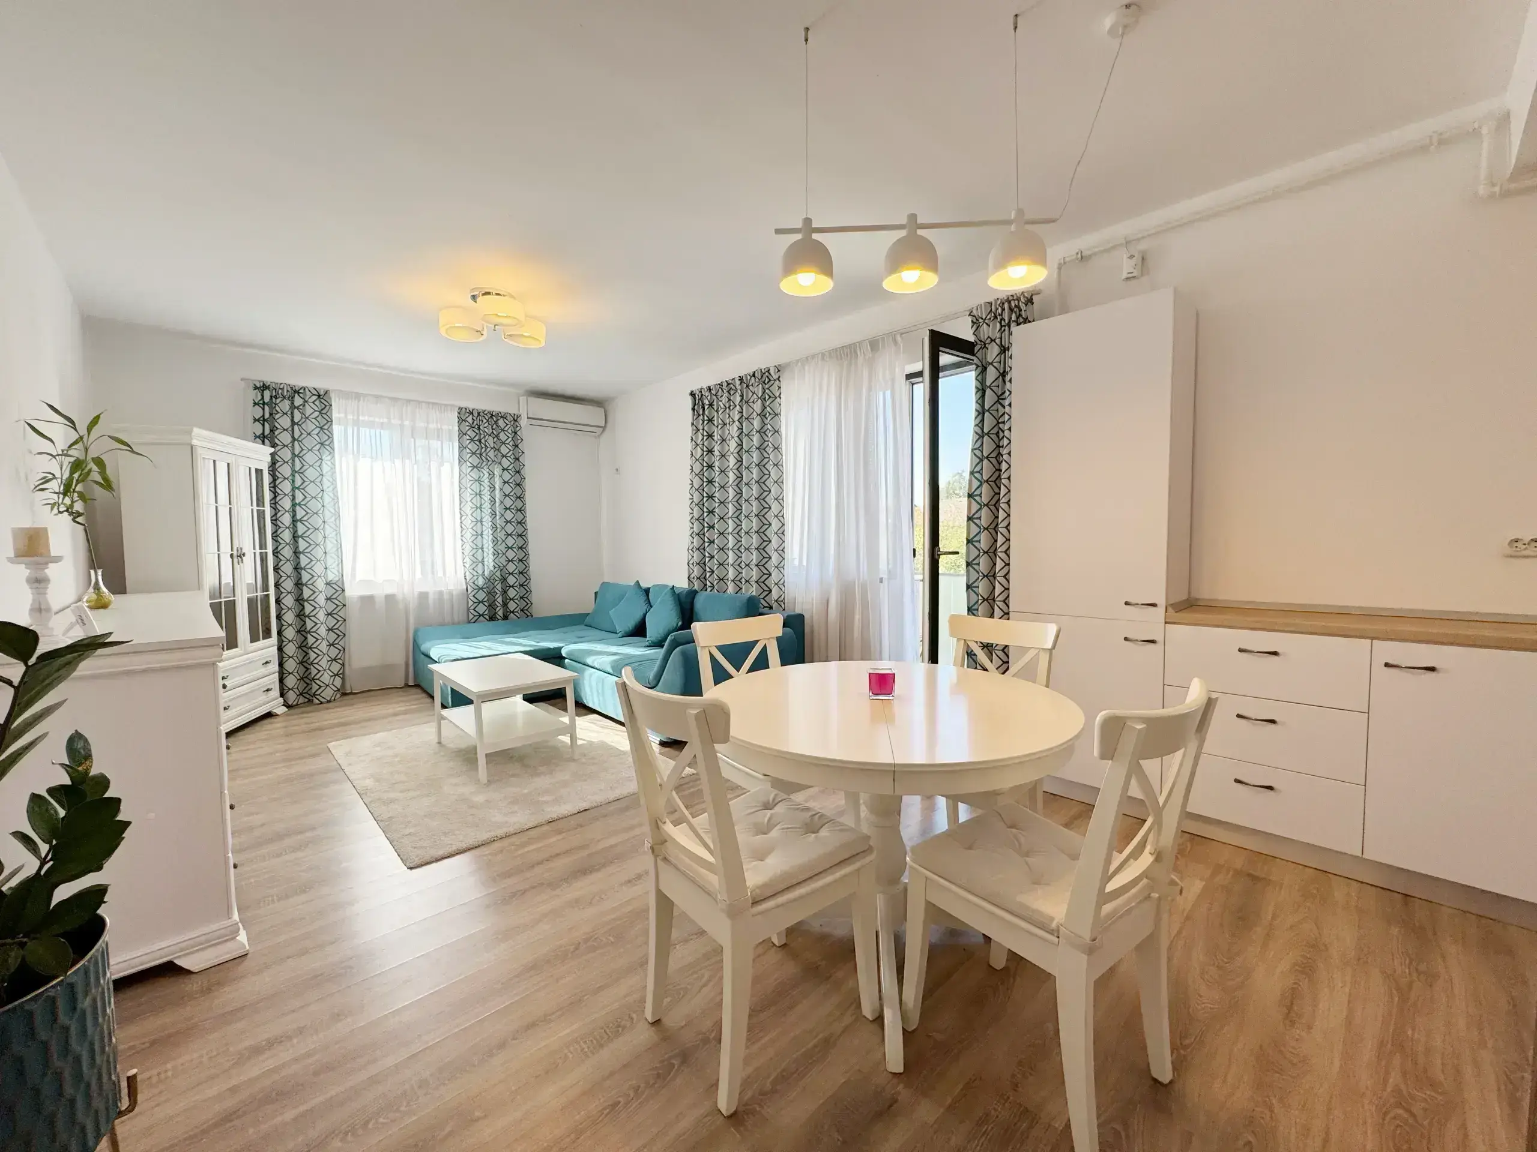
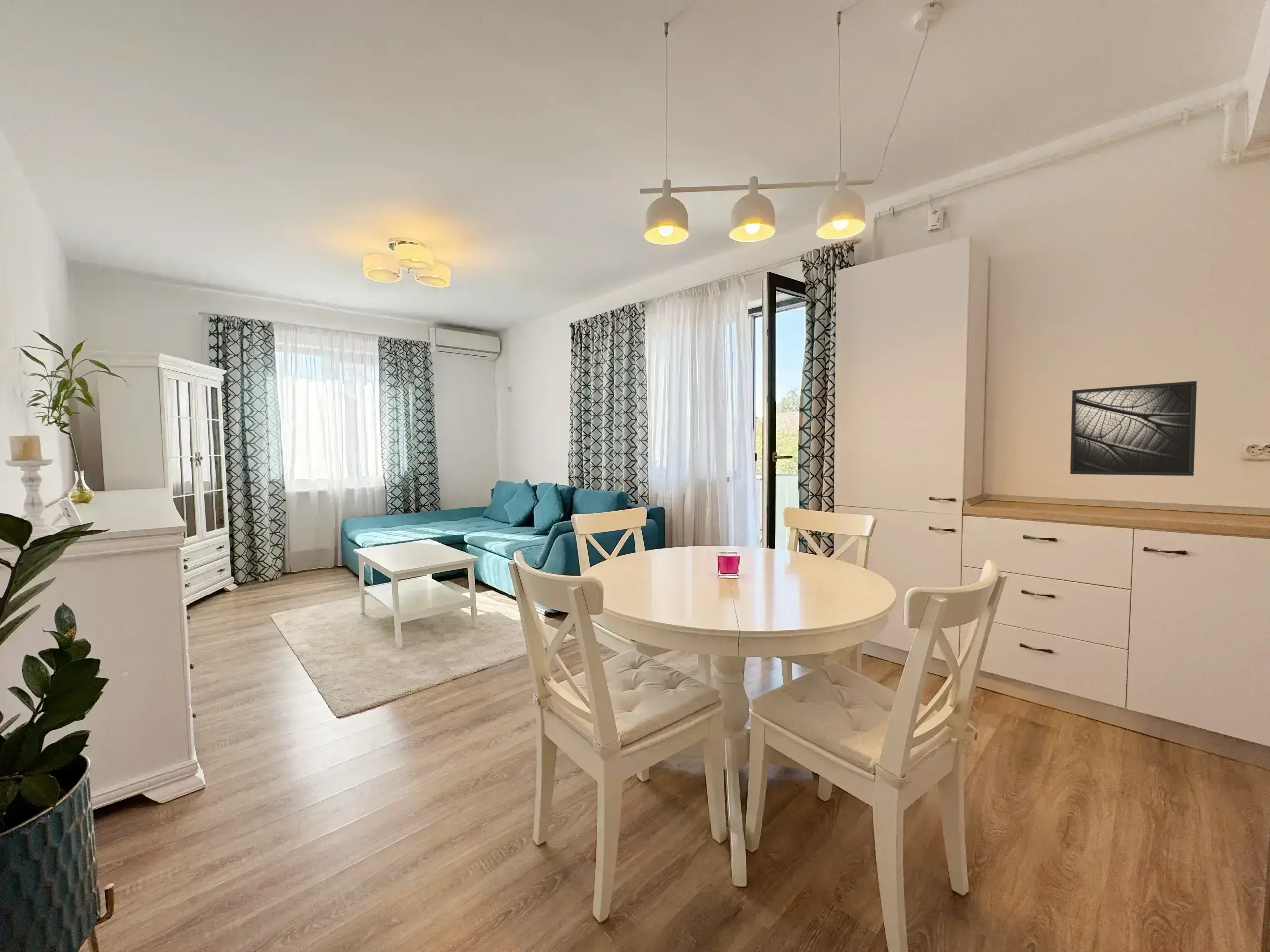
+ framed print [1070,380,1197,476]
